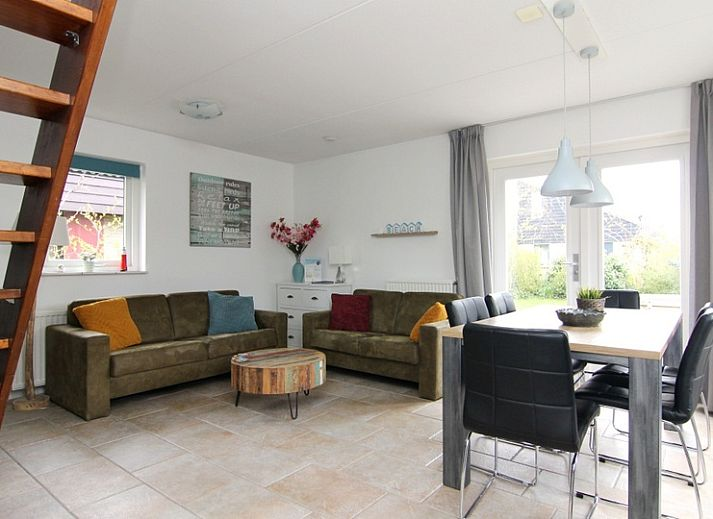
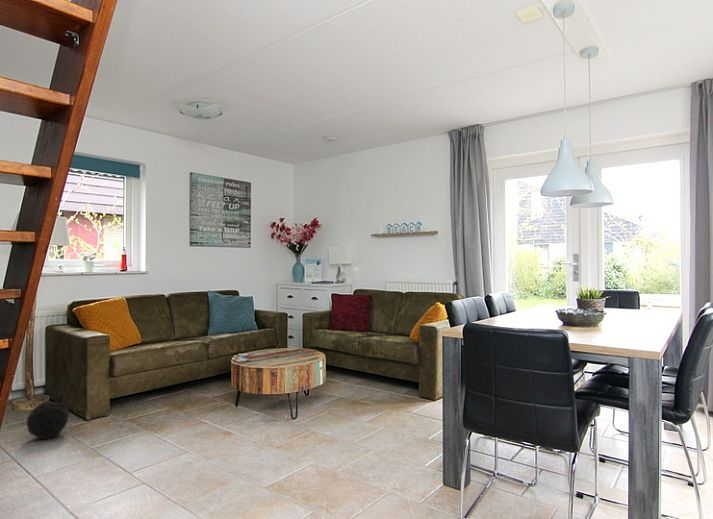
+ rock [26,401,70,440]
